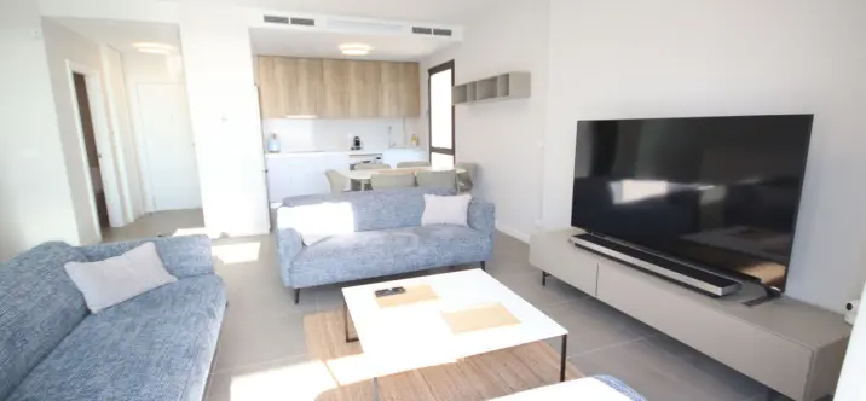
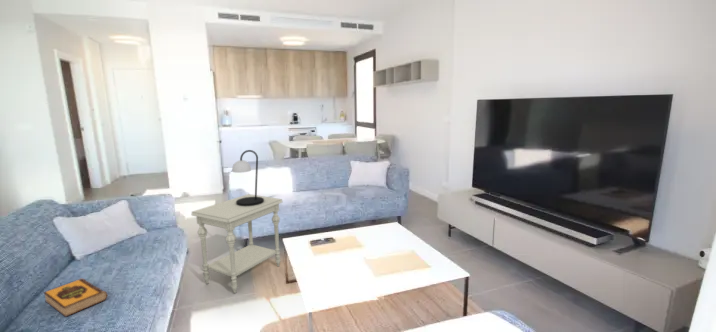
+ table lamp [231,149,264,206]
+ side table [191,193,283,294]
+ hardback book [42,278,108,318]
